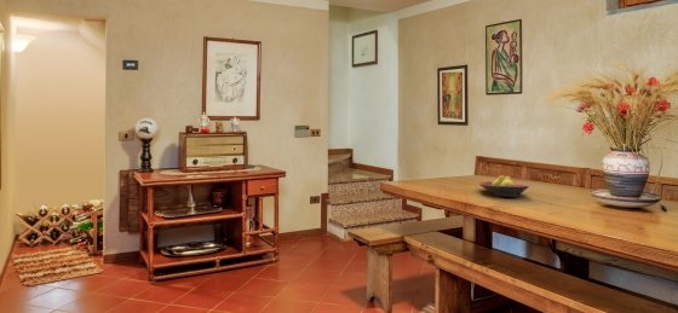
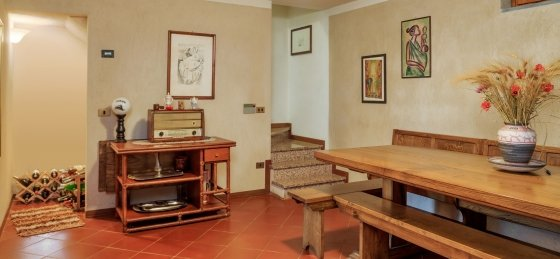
- fruit bowl [478,174,530,198]
